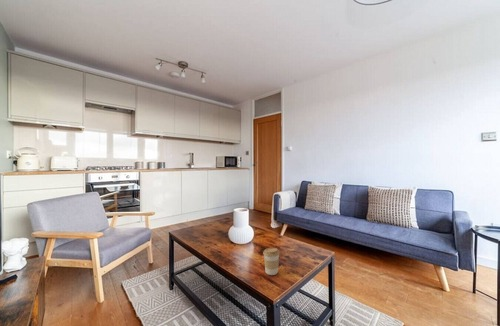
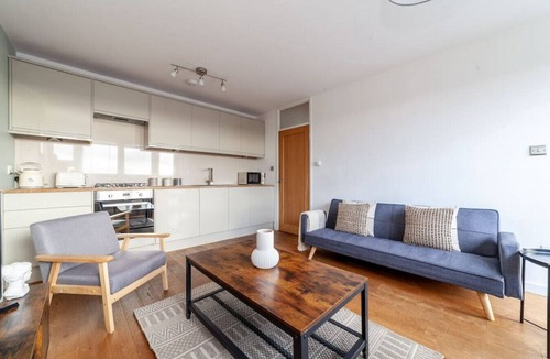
- coffee cup [262,247,281,276]
